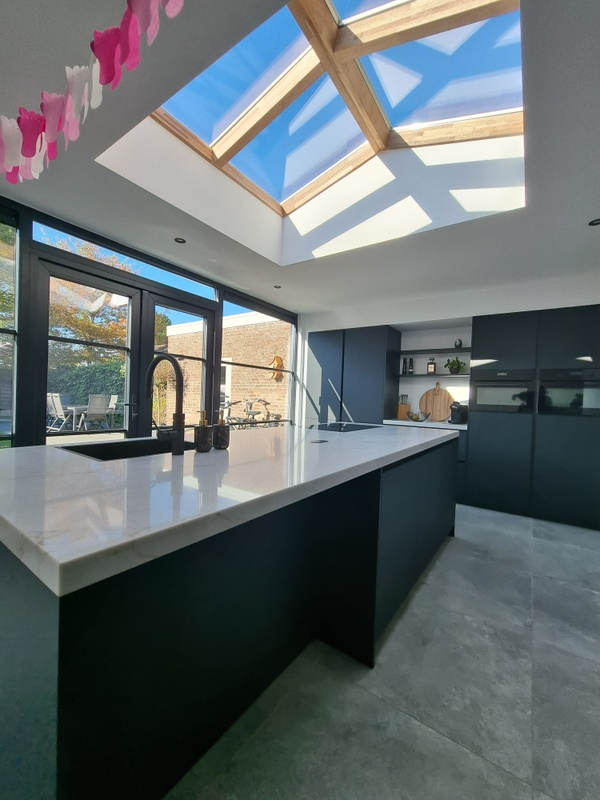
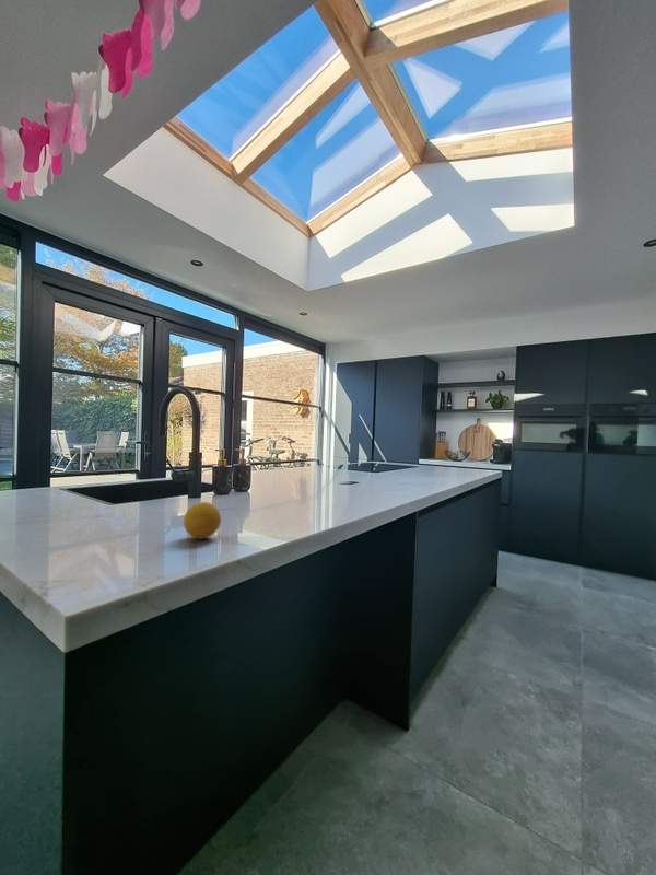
+ fruit [183,501,222,540]
